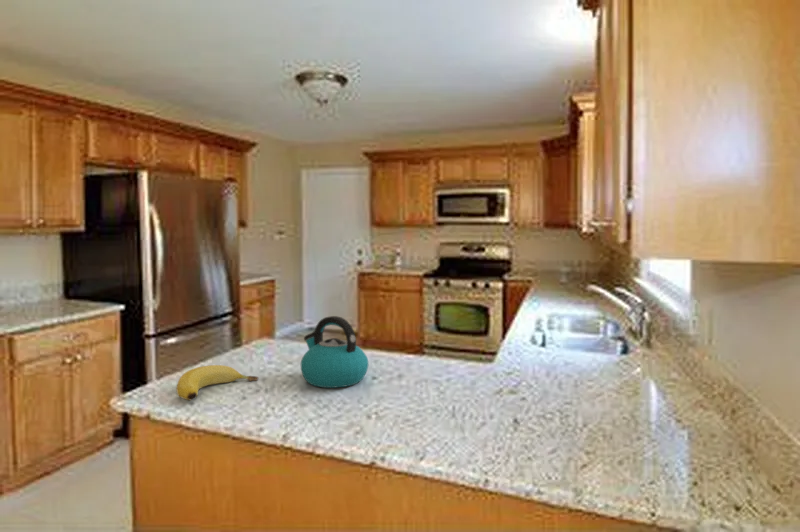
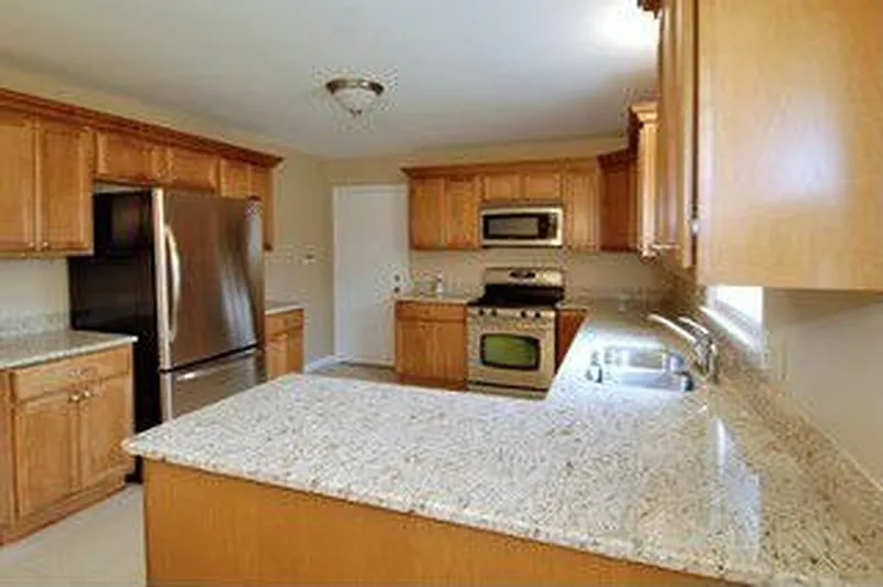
- banana [176,364,259,401]
- kettle [300,315,370,389]
